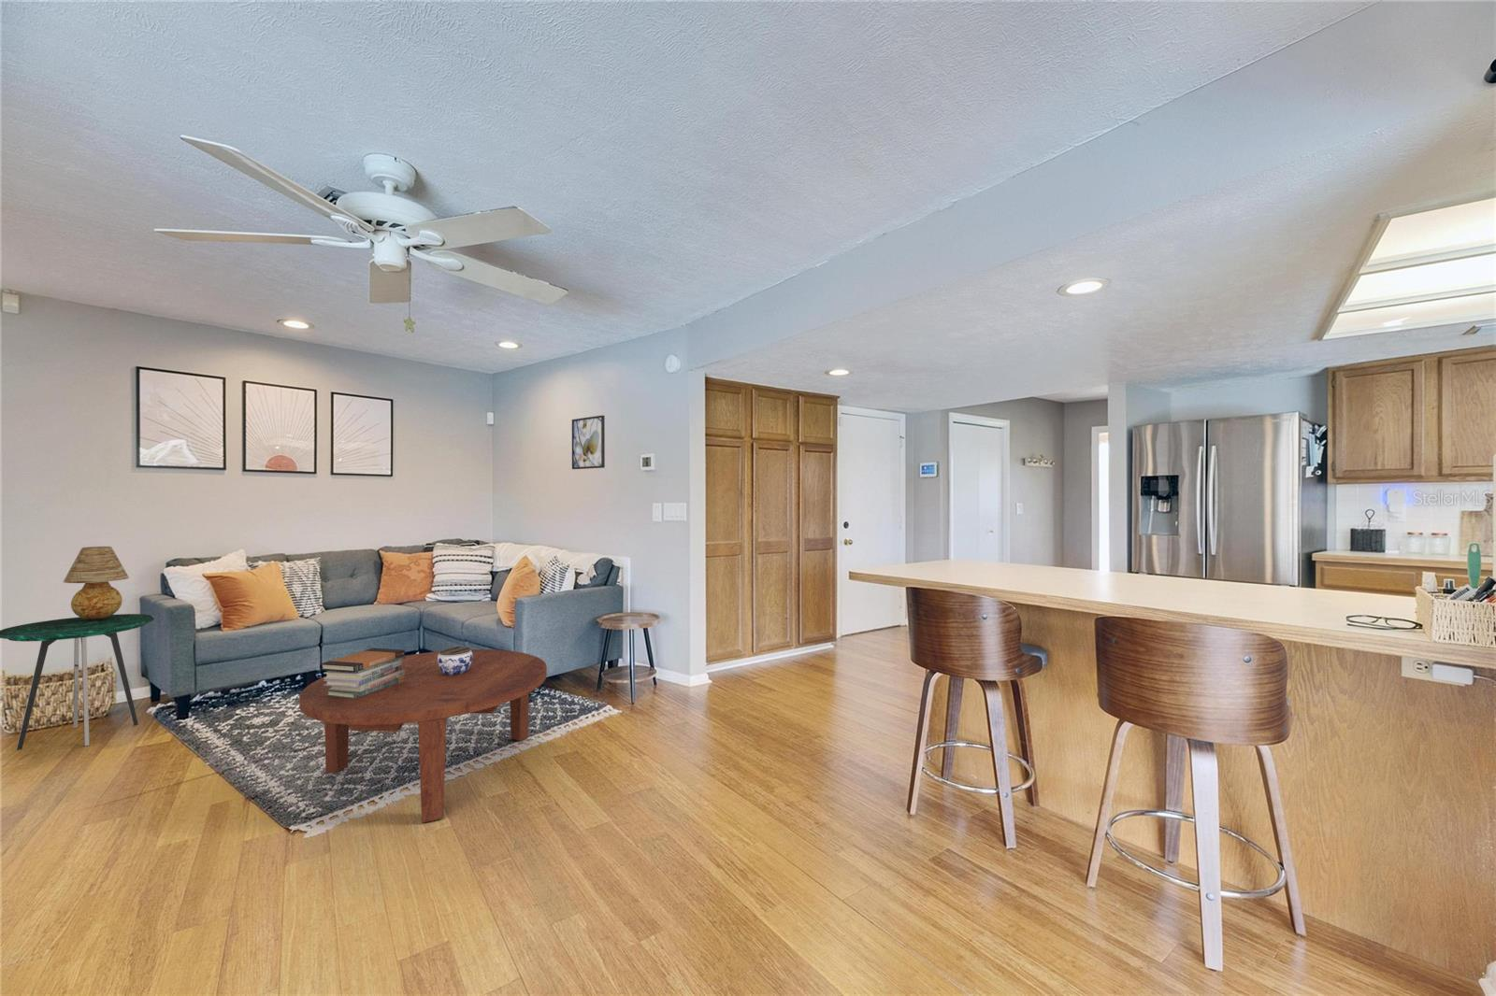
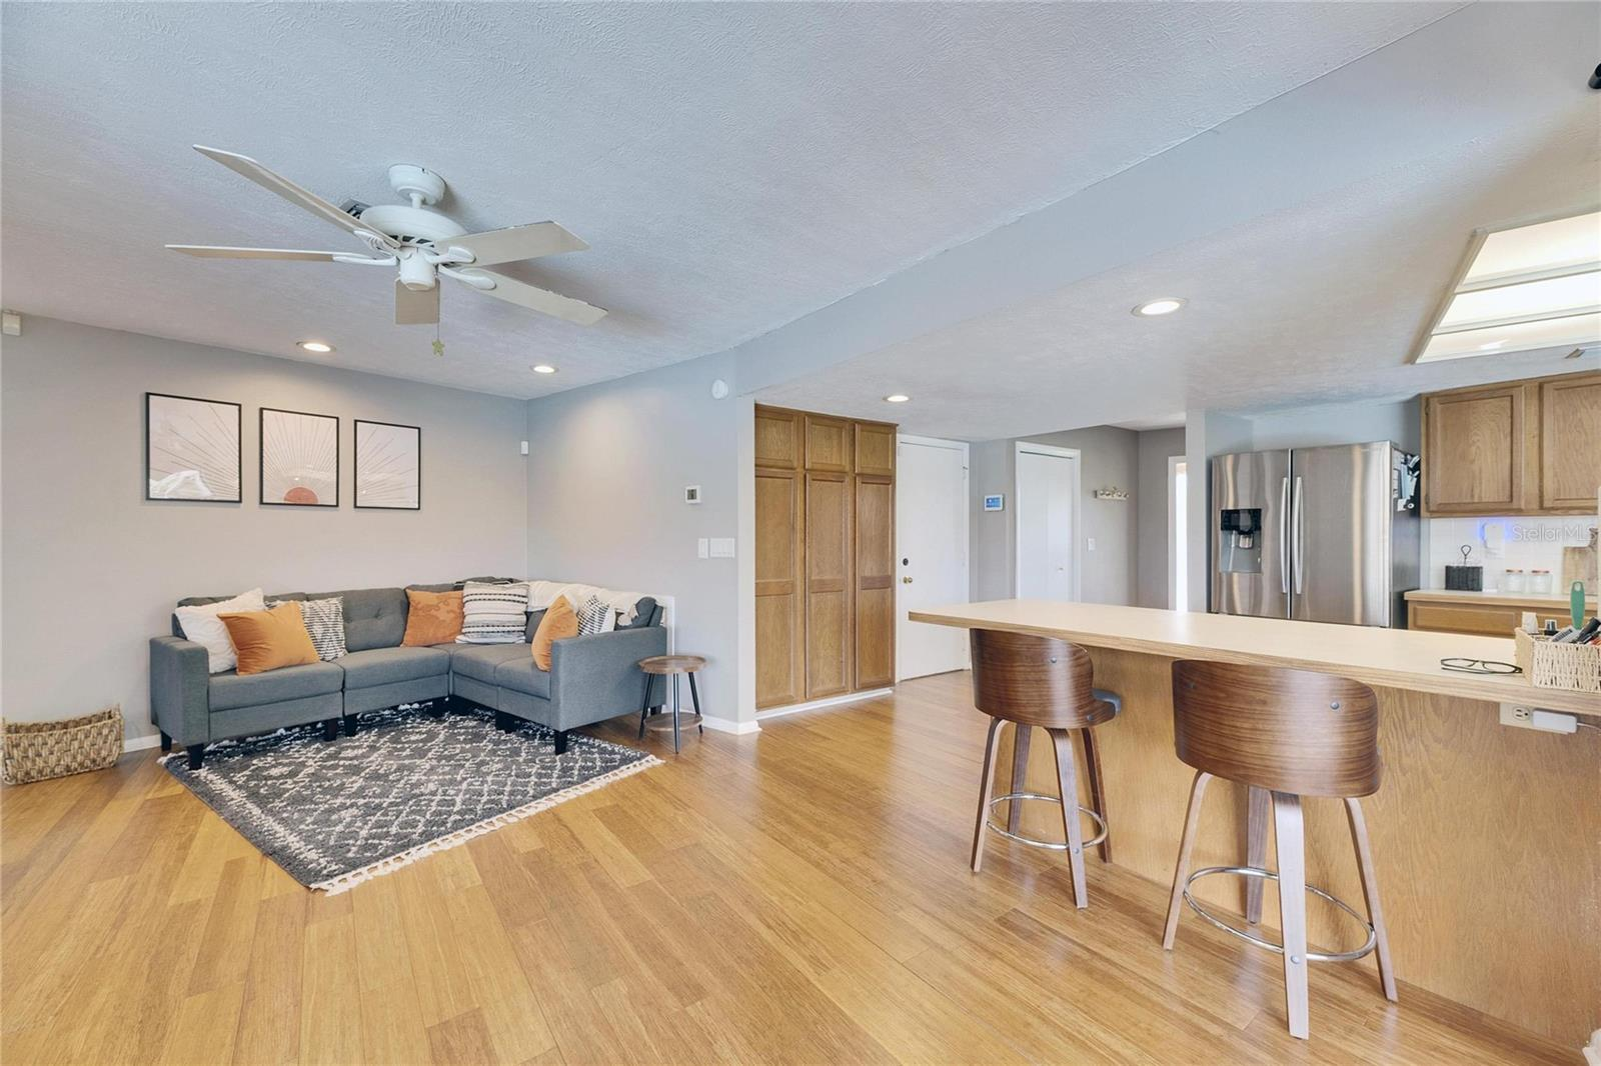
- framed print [572,414,606,470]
- book stack [319,647,406,699]
- coffee table [298,648,548,824]
- table lamp [61,546,130,620]
- side table [0,612,156,750]
- jar [437,646,473,676]
